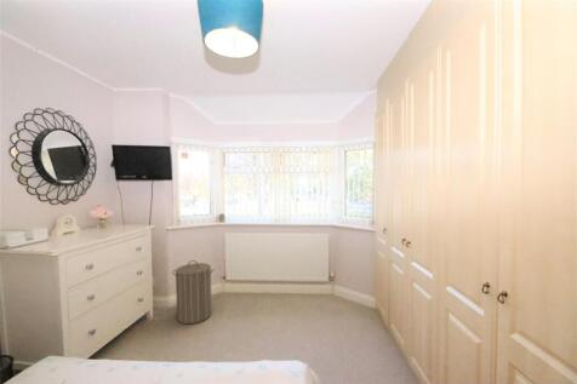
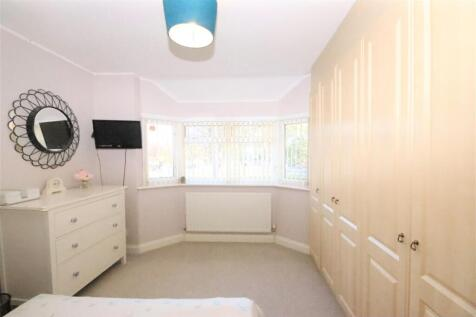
- laundry hamper [171,259,216,325]
